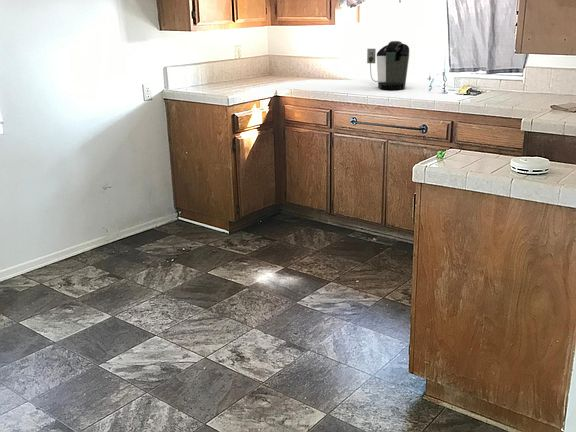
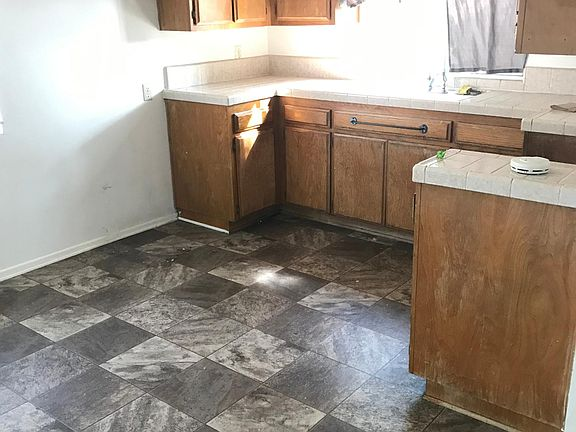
- coffee maker [366,40,410,91]
